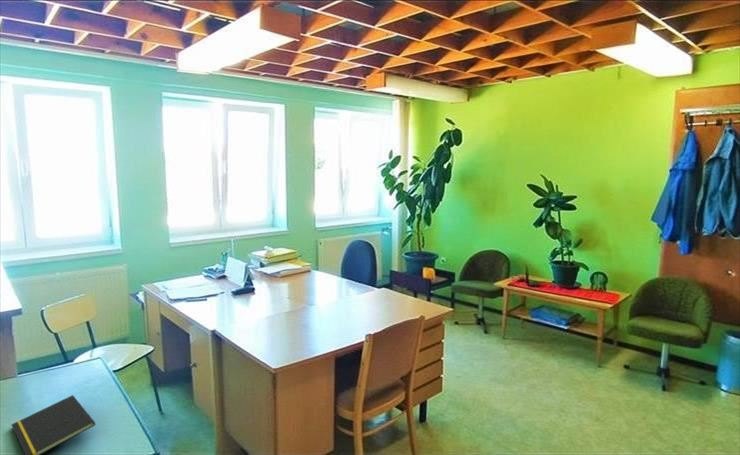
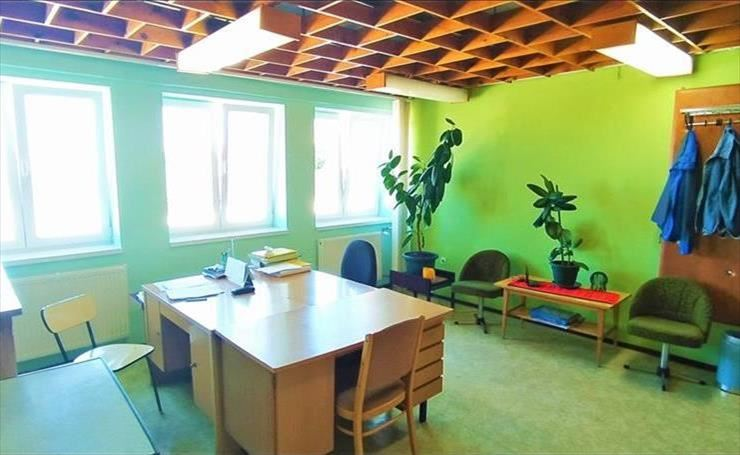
- notepad [10,394,96,455]
